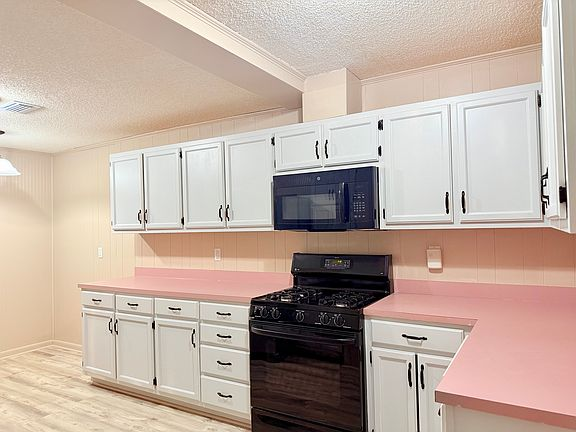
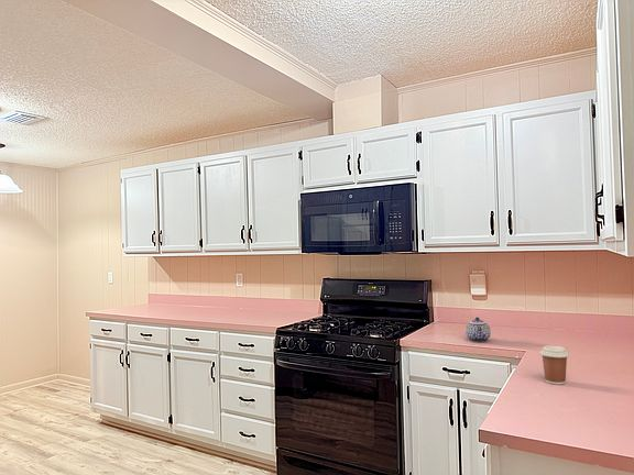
+ teapot [464,317,492,343]
+ coffee cup [539,344,570,386]
